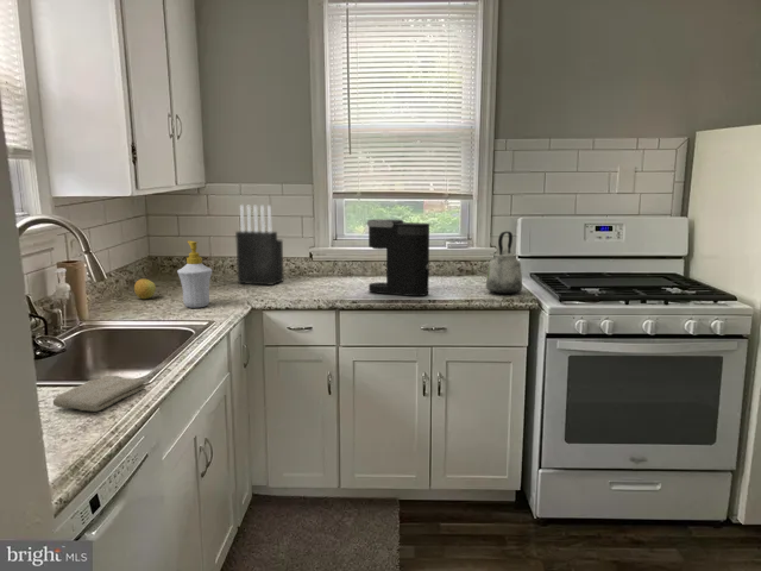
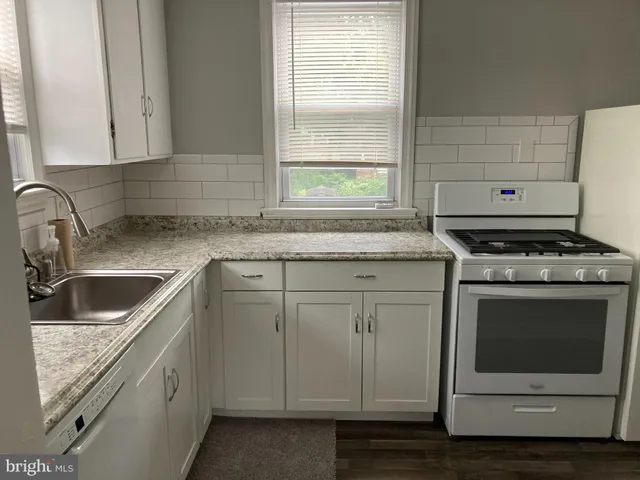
- apple [133,277,157,300]
- kettle [485,231,523,295]
- washcloth [52,375,146,413]
- soap bottle [176,239,214,309]
- knife block [234,203,285,287]
- coffee maker [365,218,430,297]
